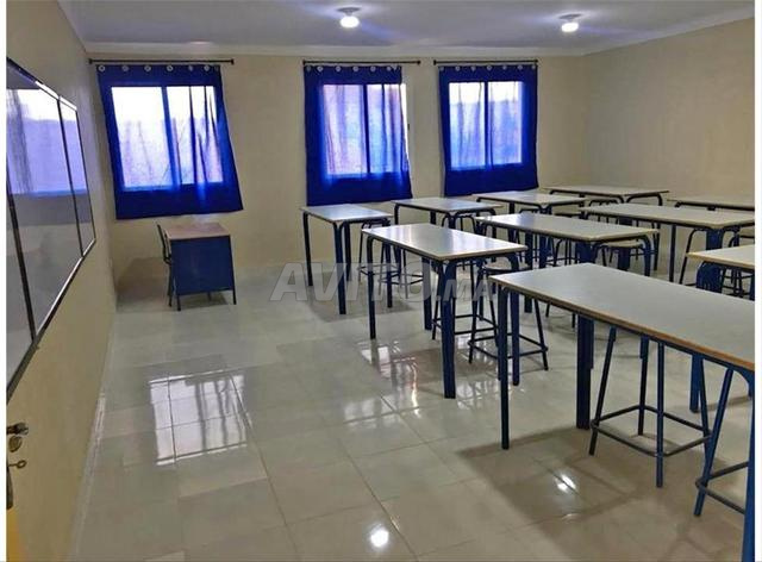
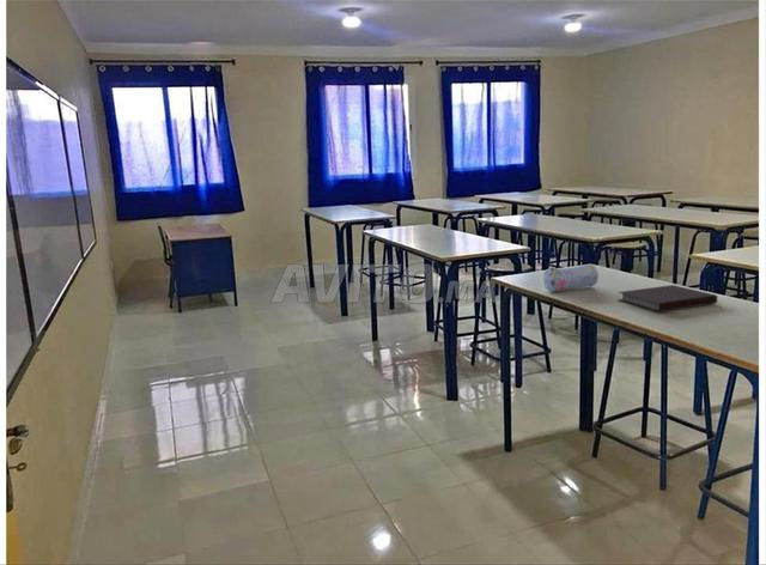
+ pencil case [542,262,600,292]
+ notebook [618,284,718,312]
